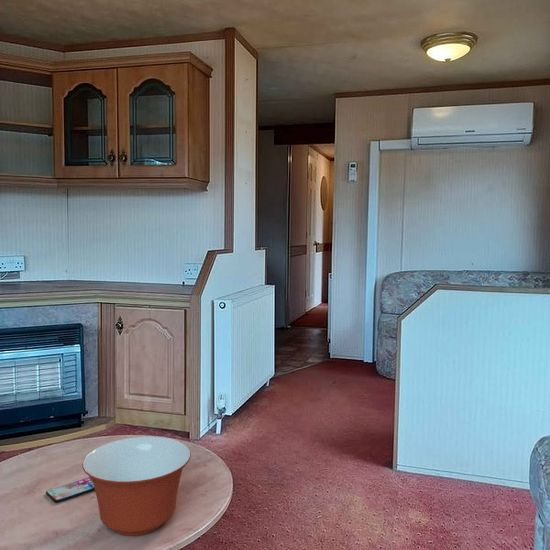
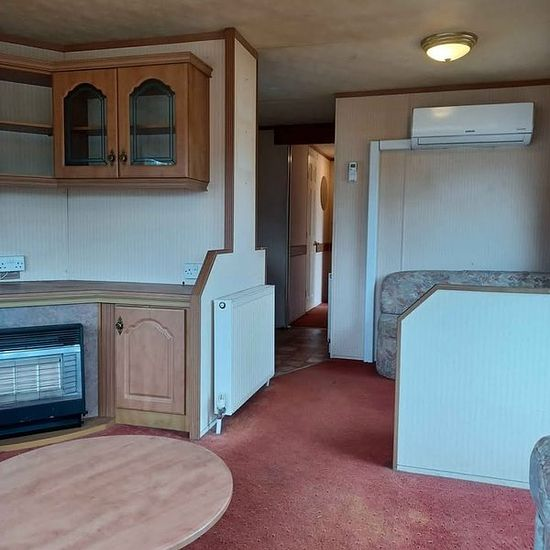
- smartphone [45,476,95,504]
- mixing bowl [81,436,192,537]
